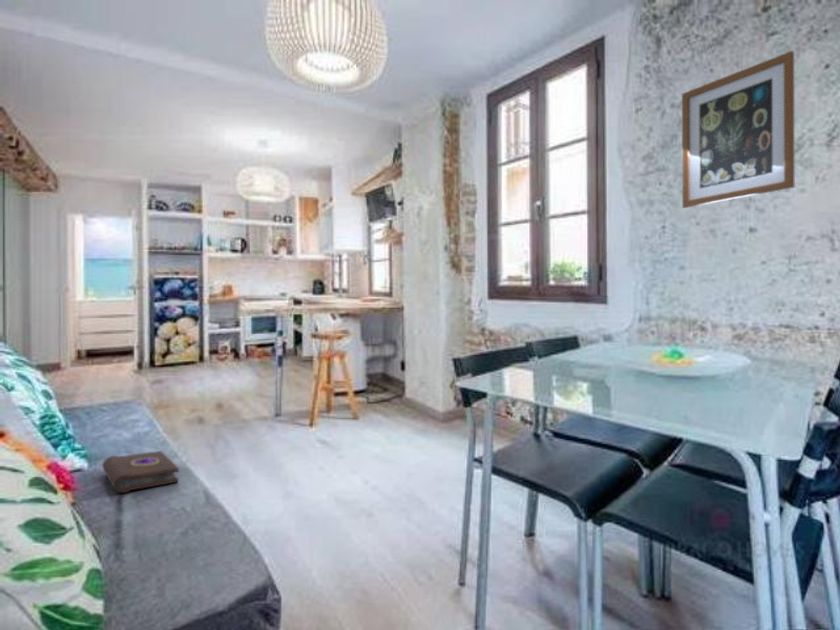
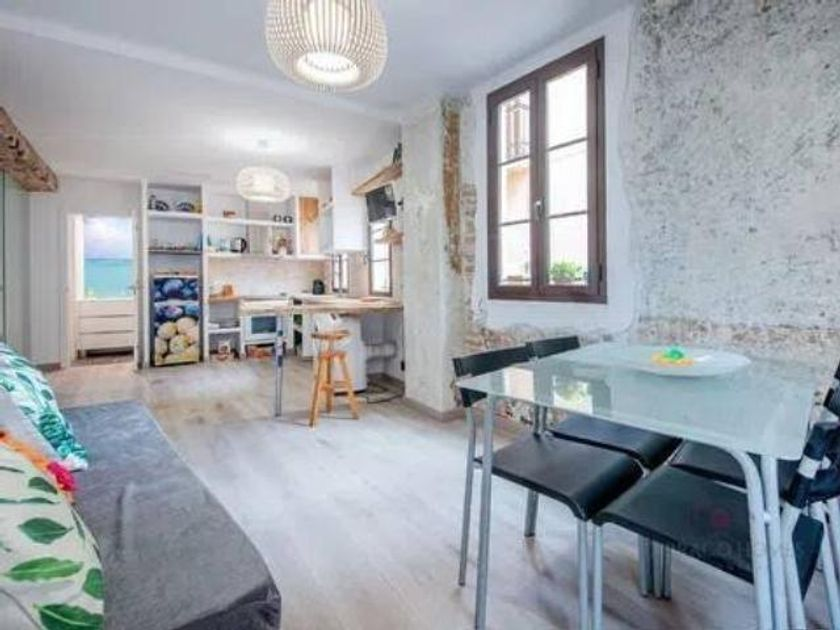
- book [101,450,180,494]
- wall art [681,50,795,209]
